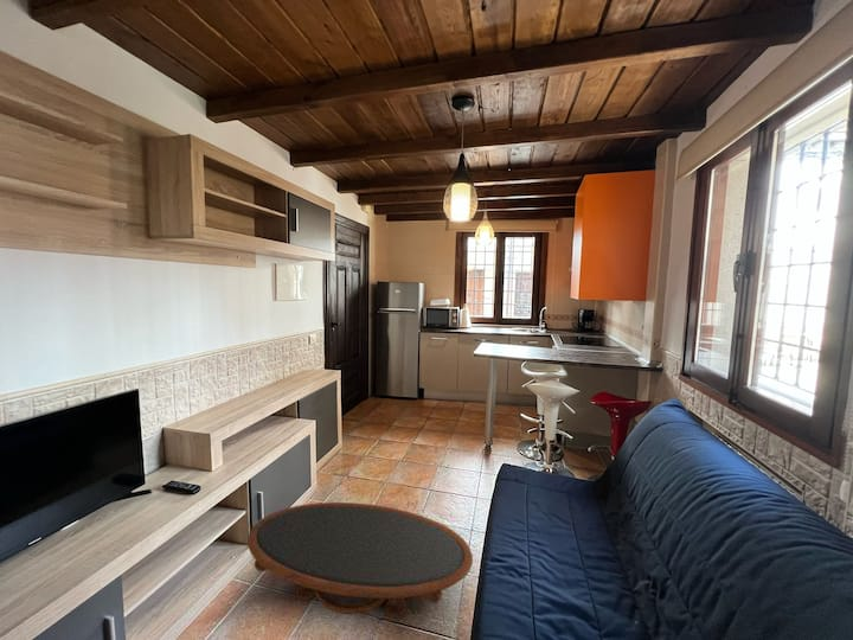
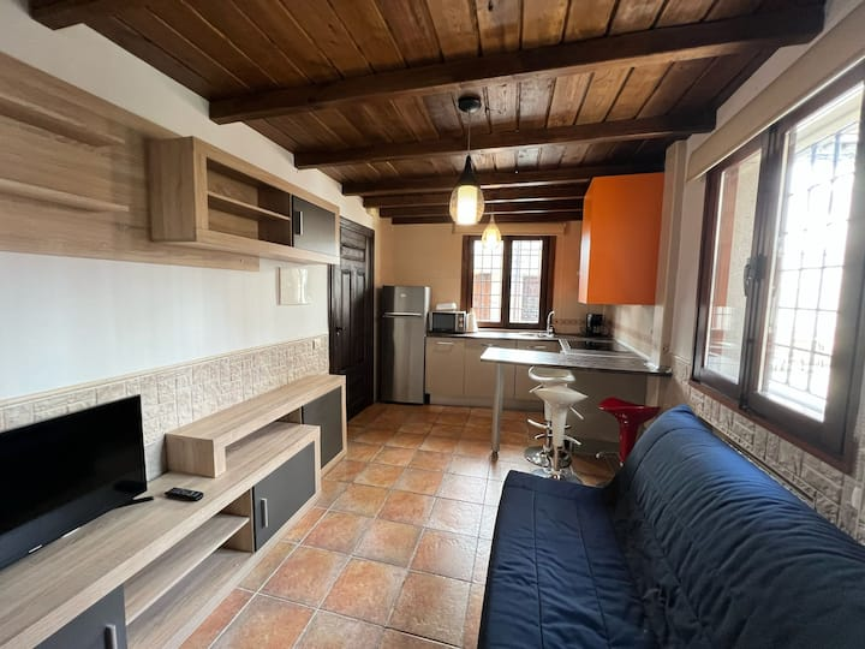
- coffee table [246,501,474,620]
